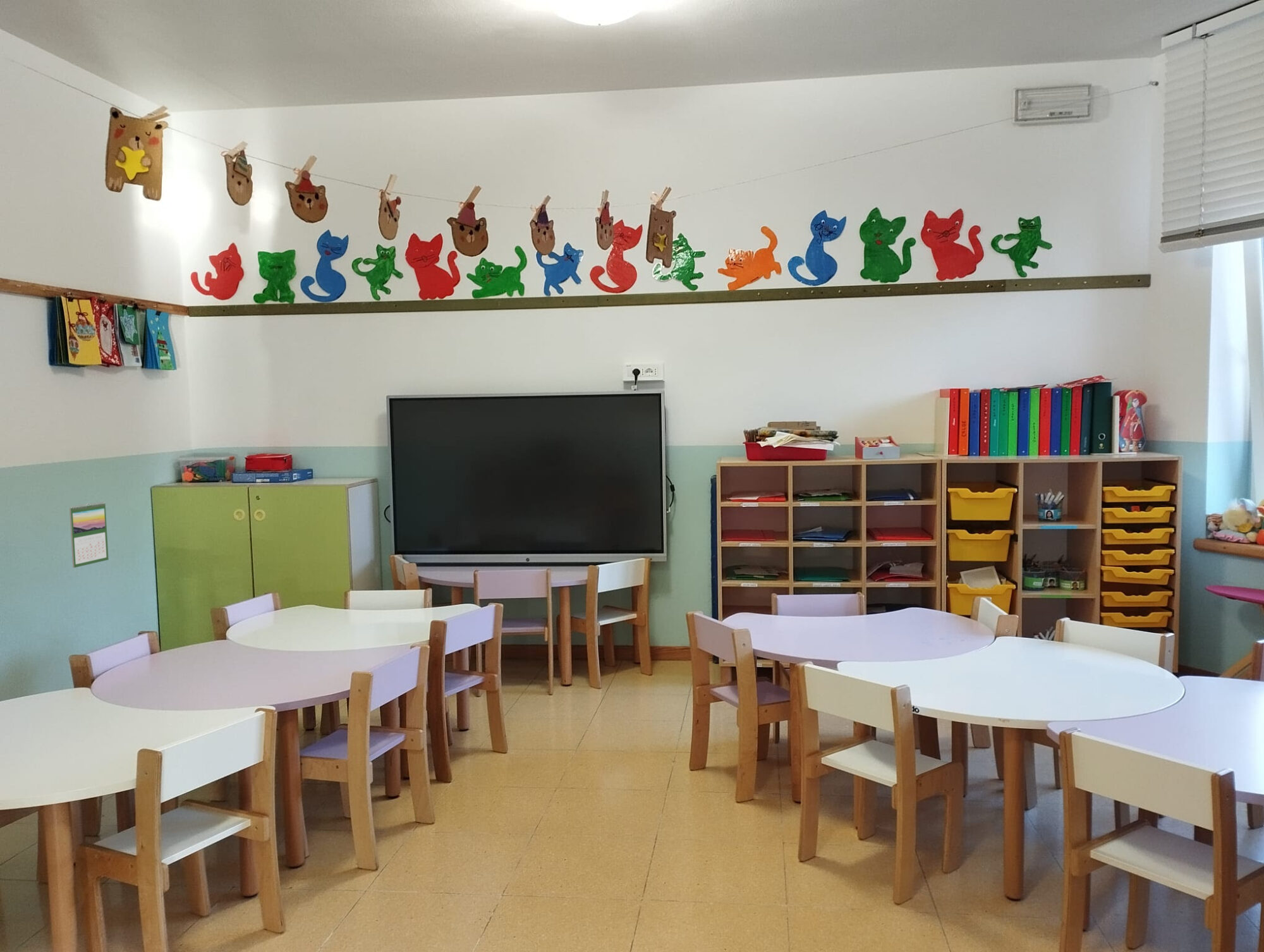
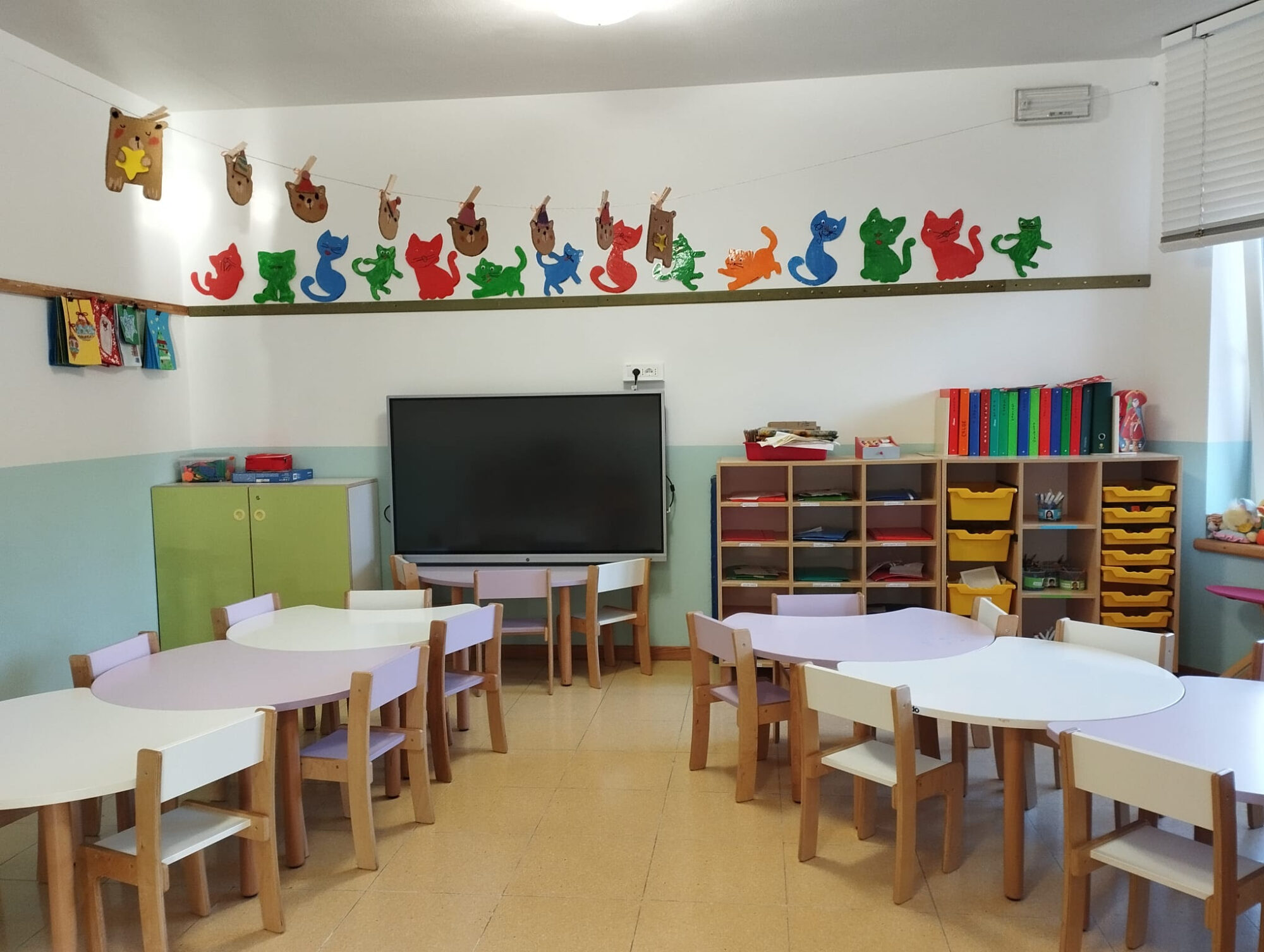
- calendar [69,501,109,568]
